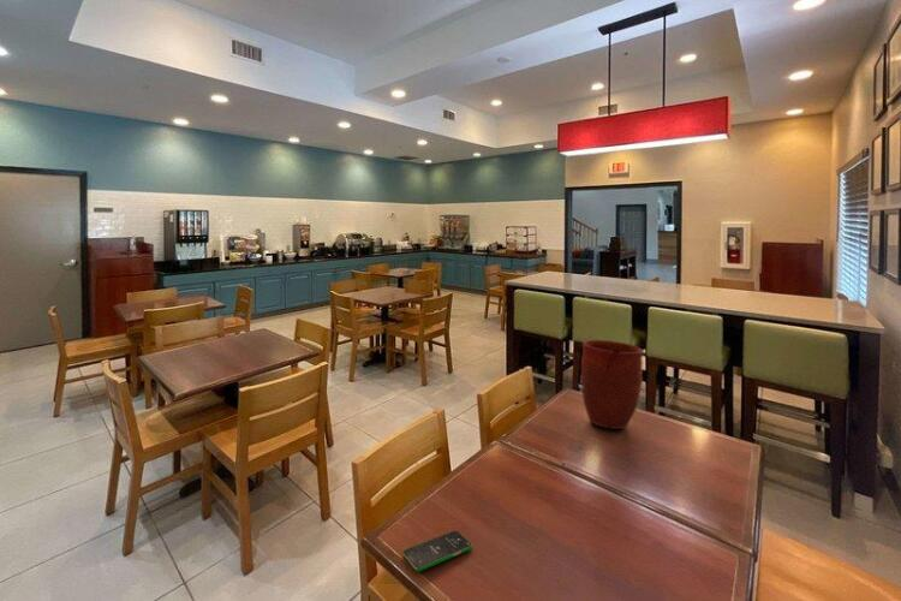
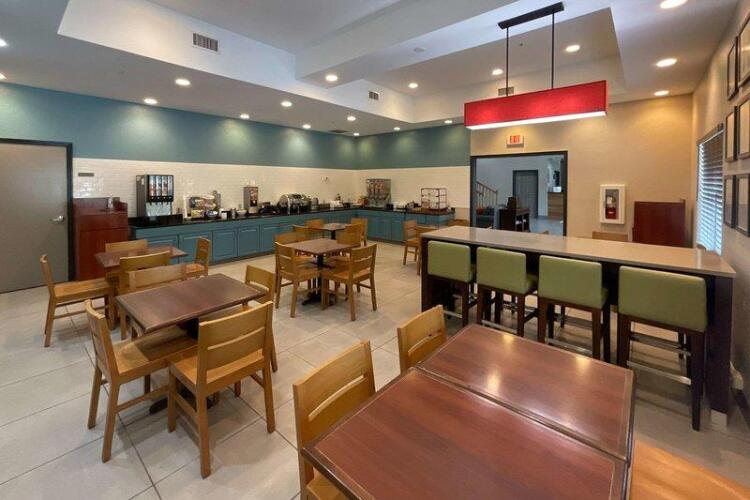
- vase [580,339,644,430]
- smartphone [401,530,473,572]
